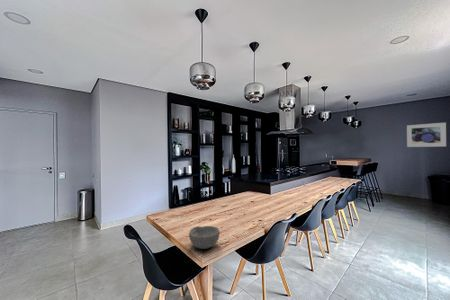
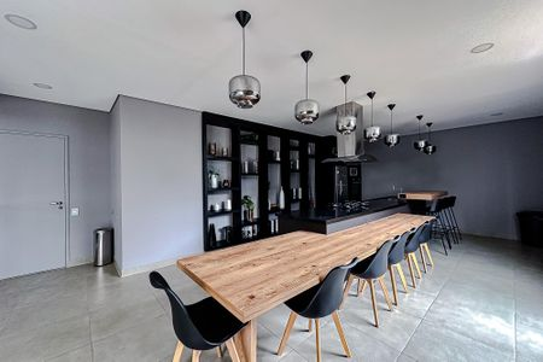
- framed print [406,122,447,148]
- bowl [188,225,221,250]
